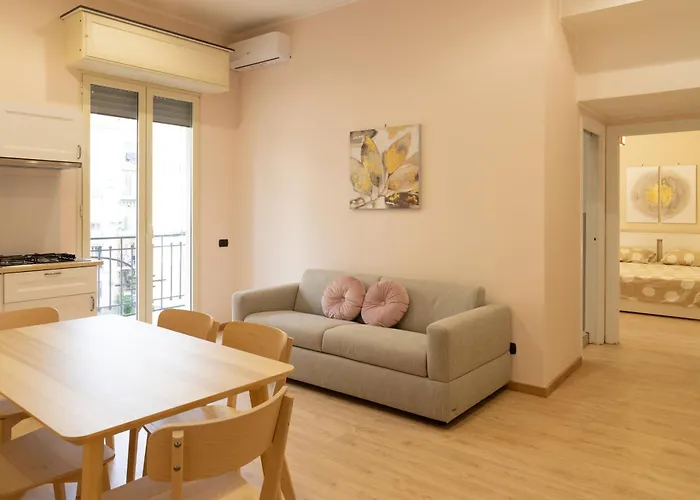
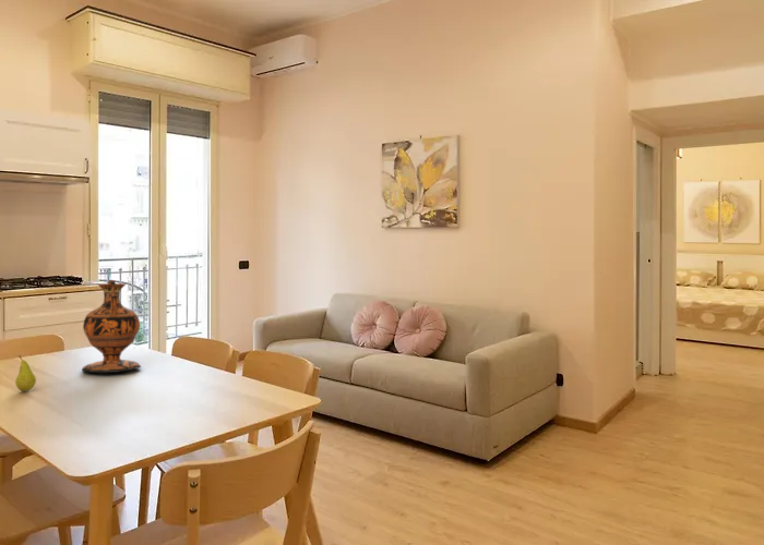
+ vase [81,279,142,374]
+ fruit [14,354,37,392]
